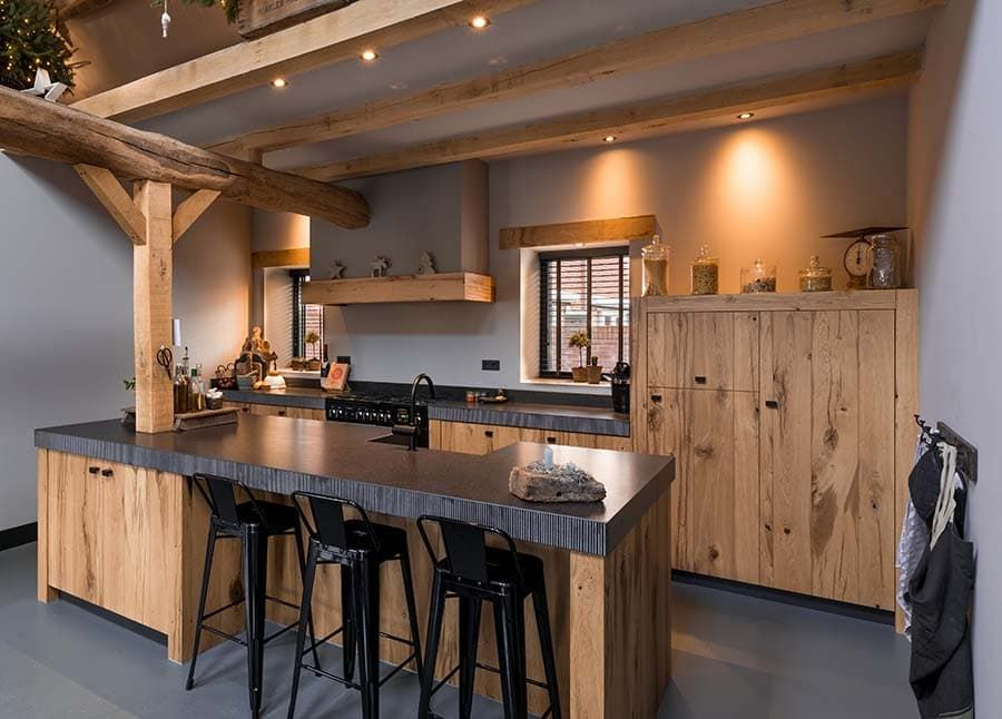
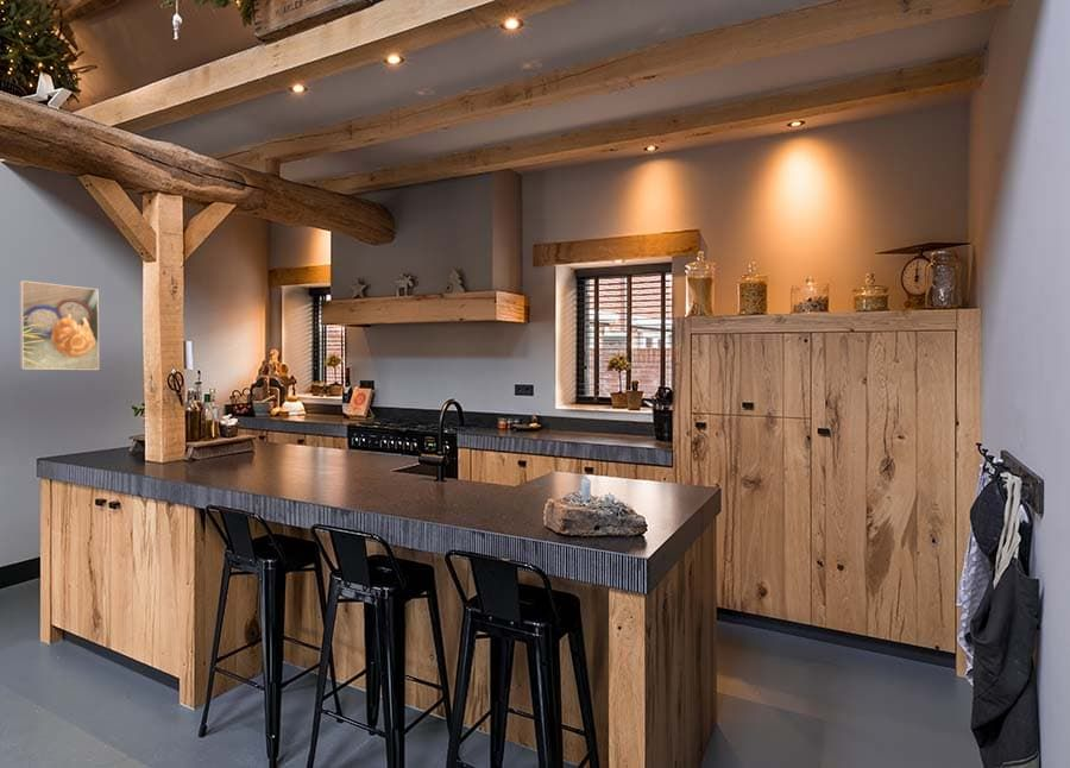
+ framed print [18,279,100,371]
